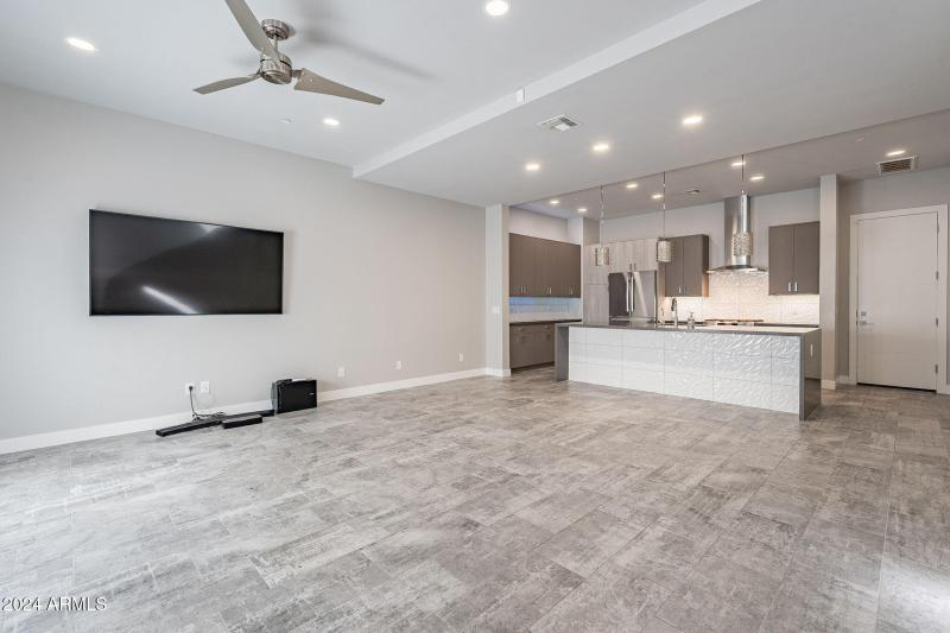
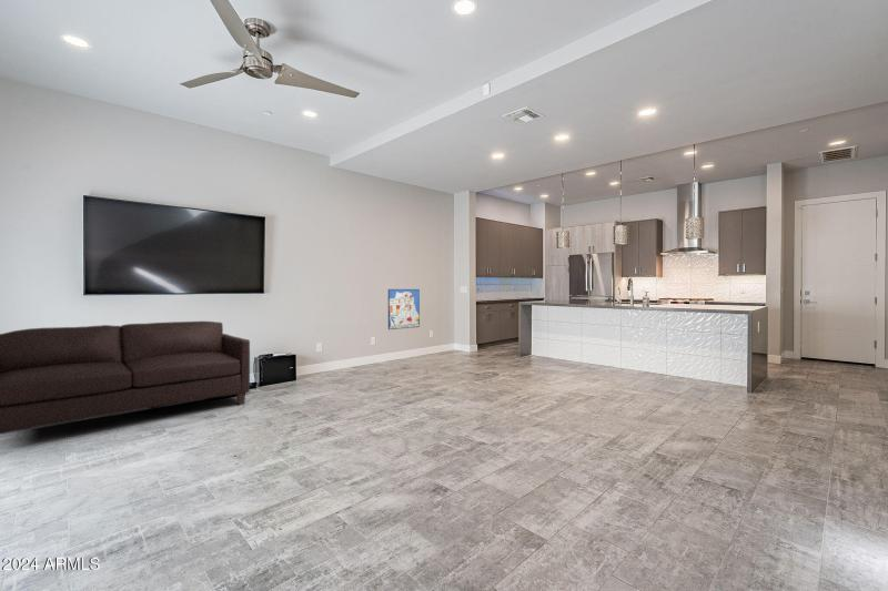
+ sofa [0,320,251,435]
+ wall art [387,288,421,330]
